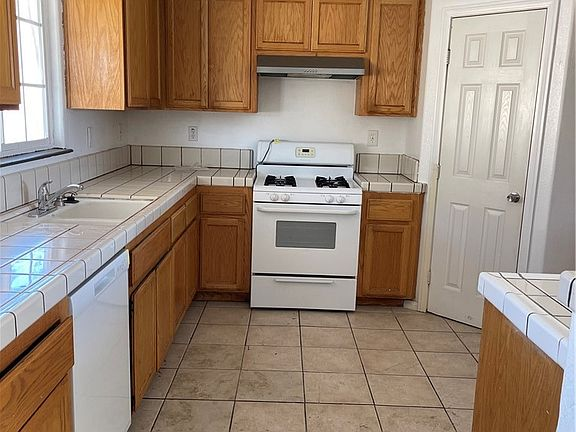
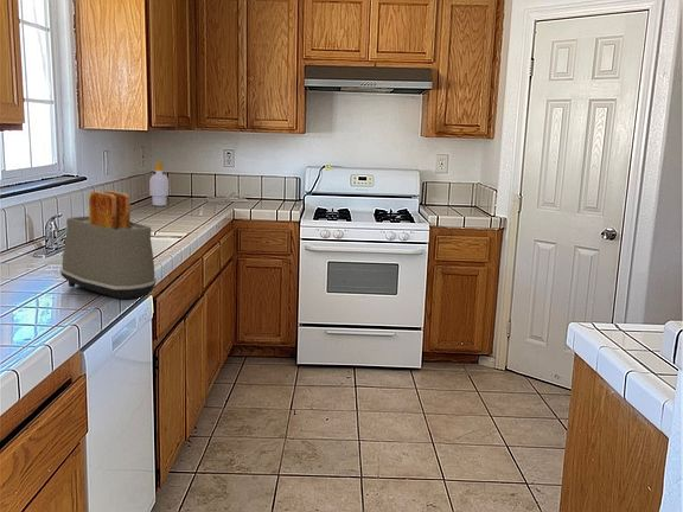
+ toaster [59,190,158,300]
+ soap bottle [148,161,170,207]
